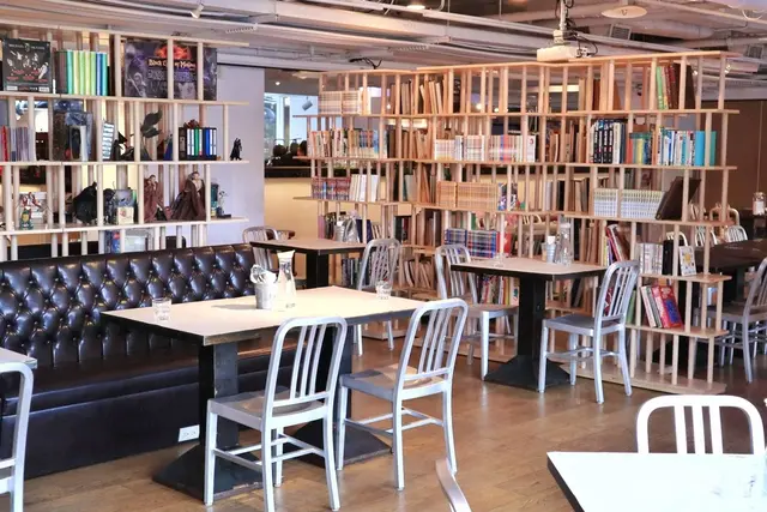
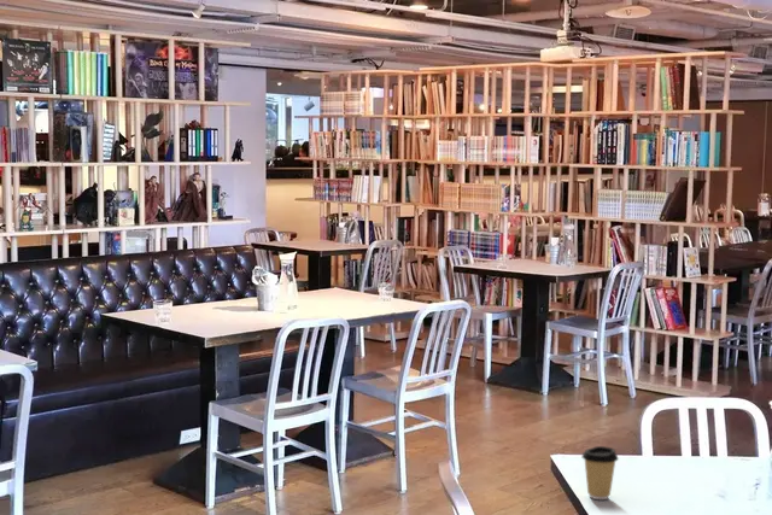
+ coffee cup [580,445,620,501]
